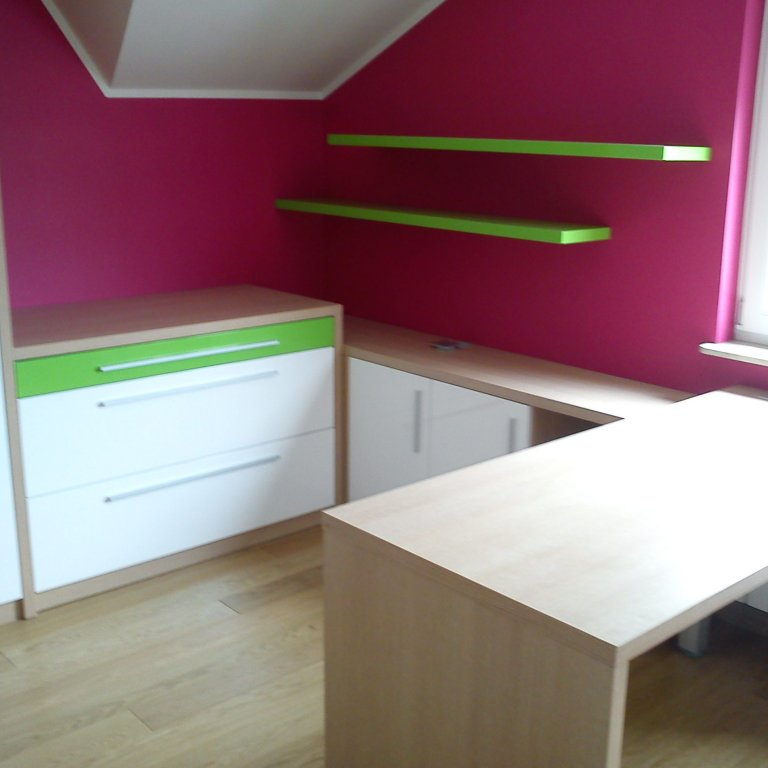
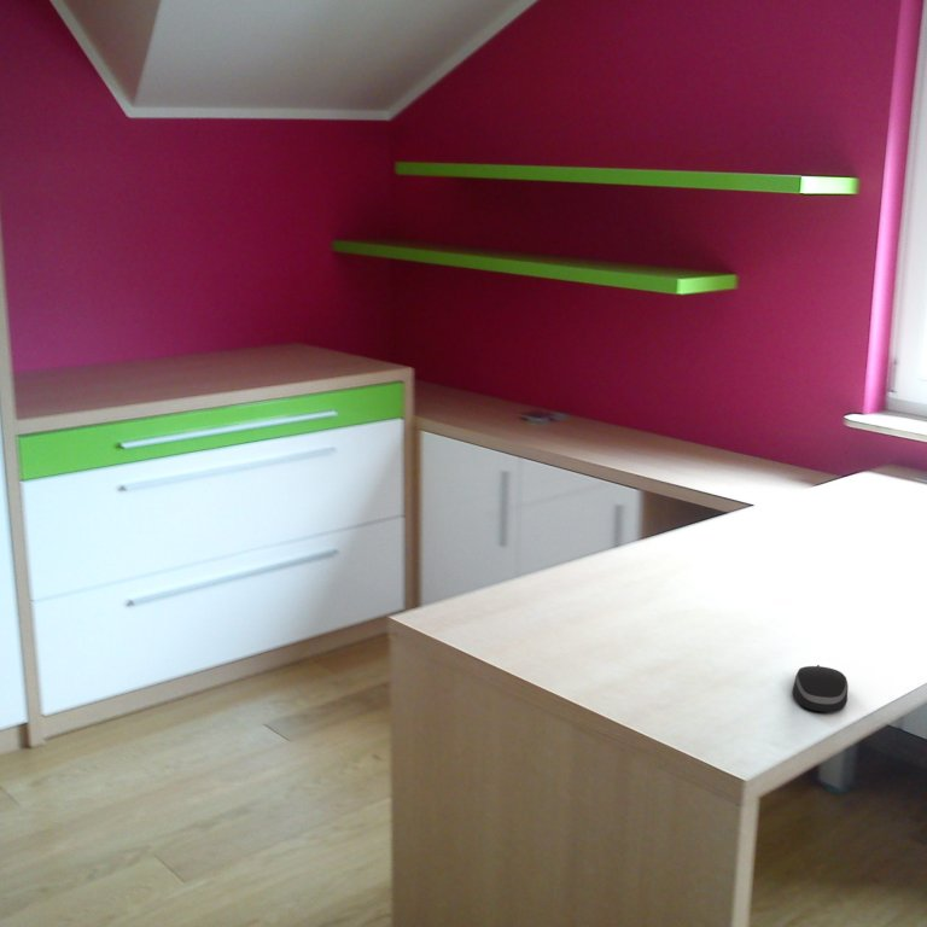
+ computer mouse [792,664,850,713]
